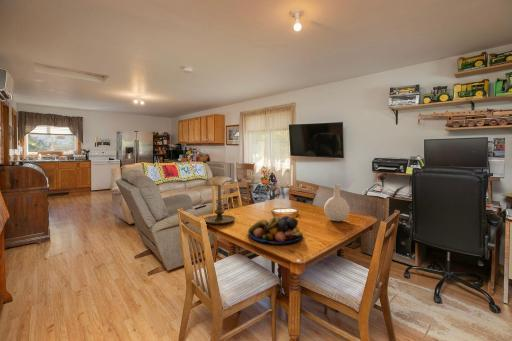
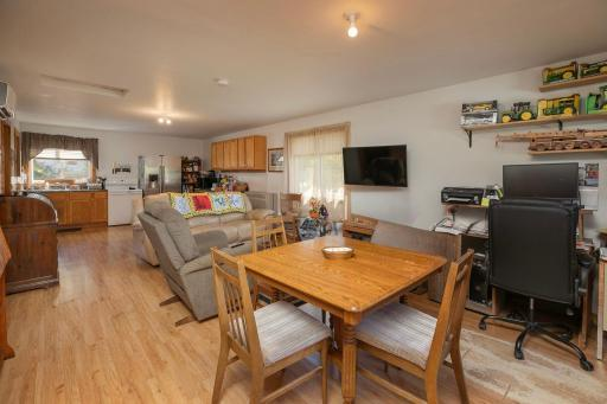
- vase [323,184,350,222]
- candle holder [203,184,236,225]
- fruit bowl [247,215,304,244]
